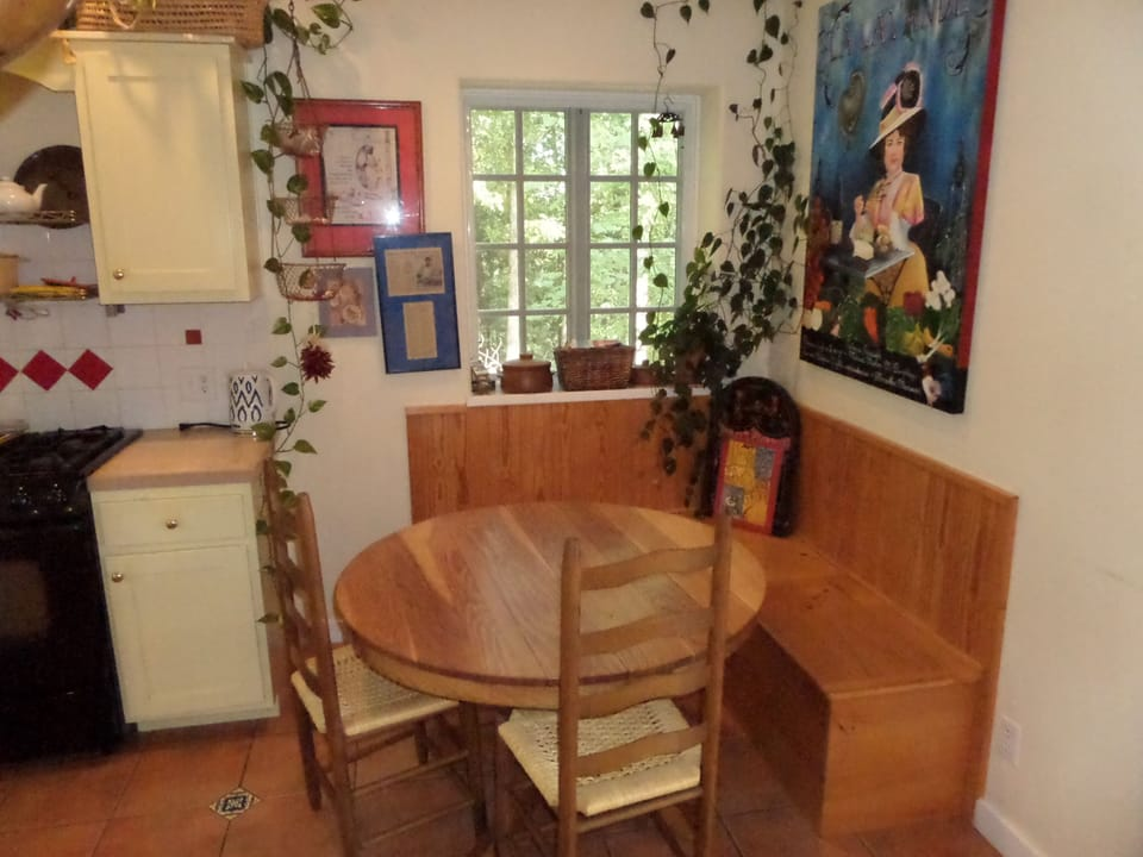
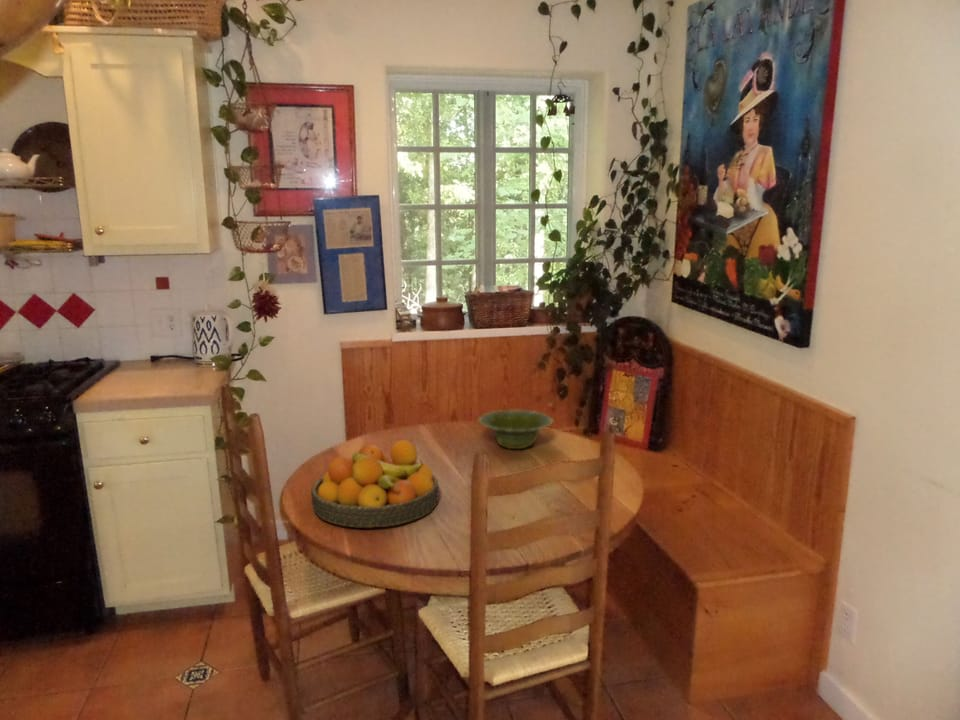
+ dish [478,409,554,450]
+ fruit bowl [310,439,440,529]
